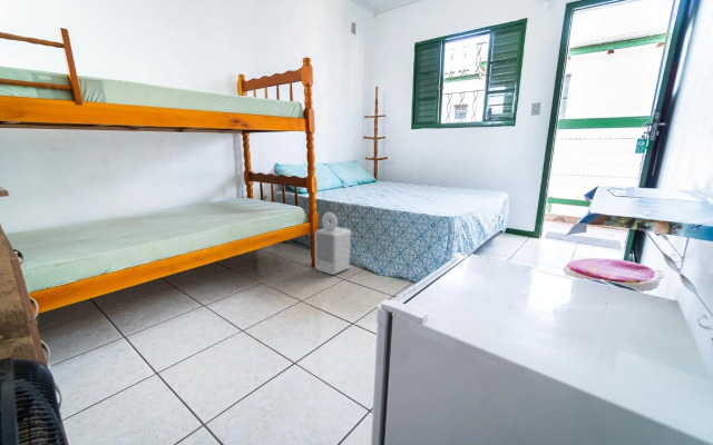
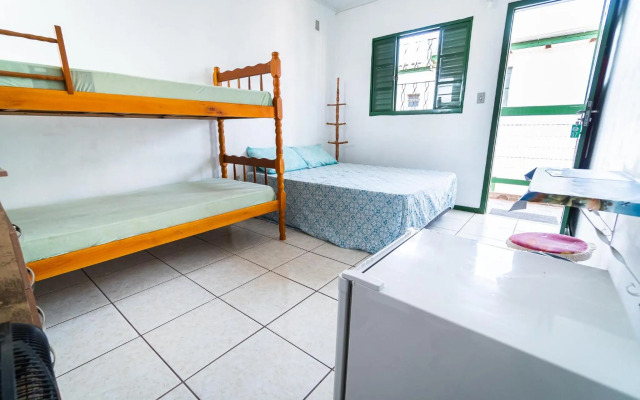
- air purifier [314,211,352,276]
